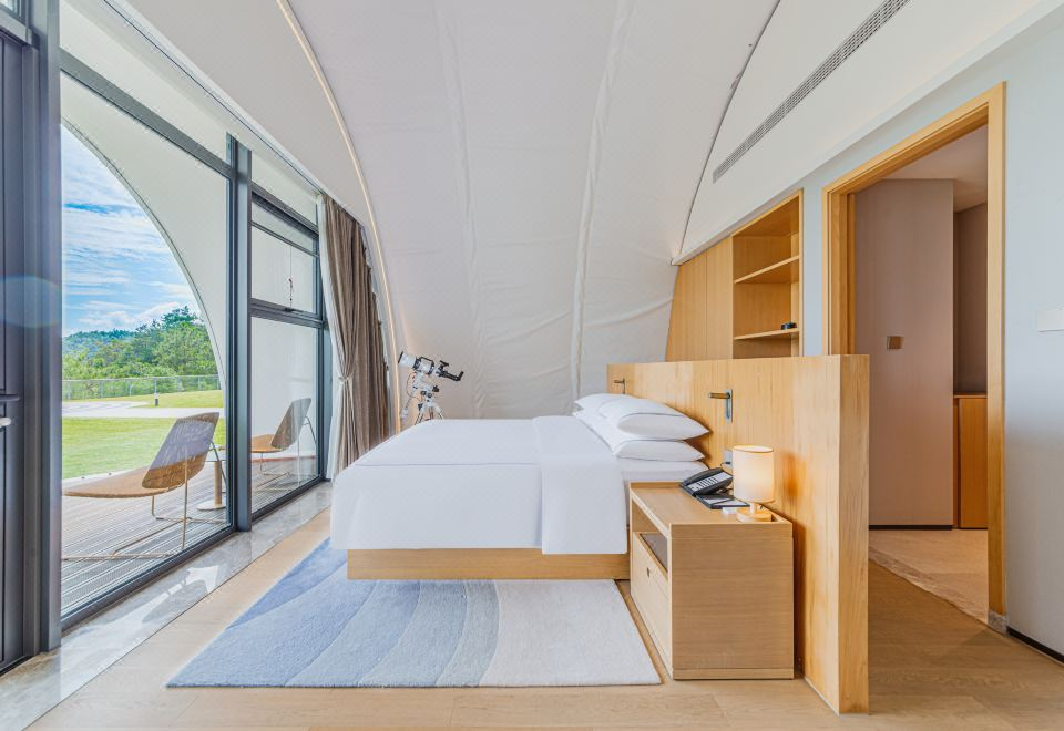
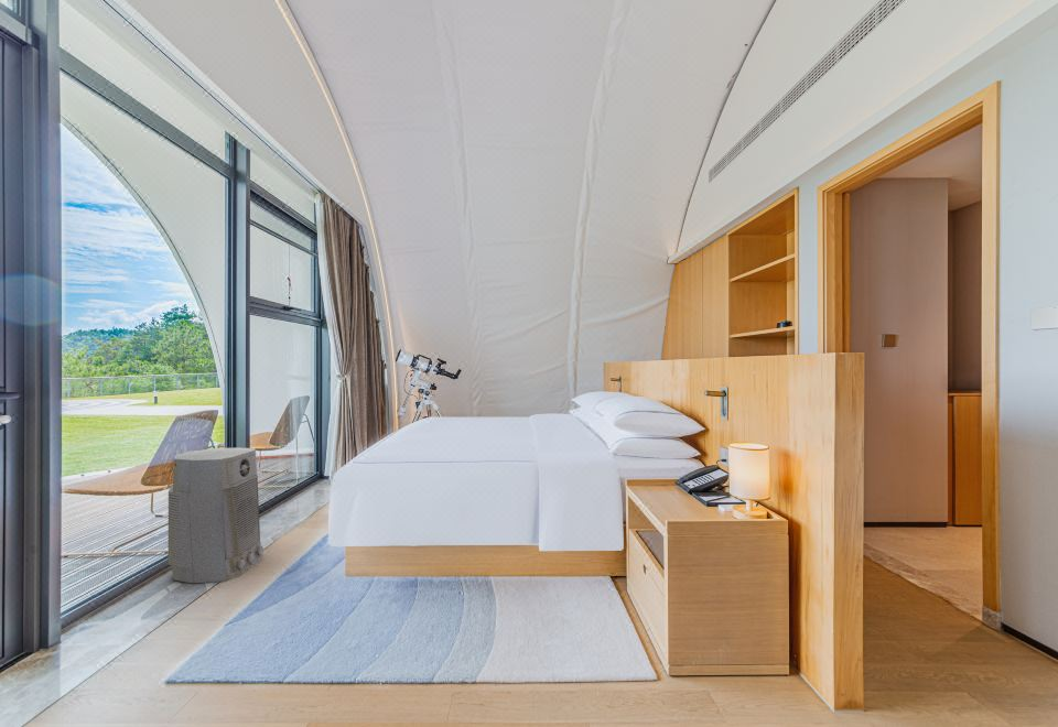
+ air purifier [168,446,264,584]
